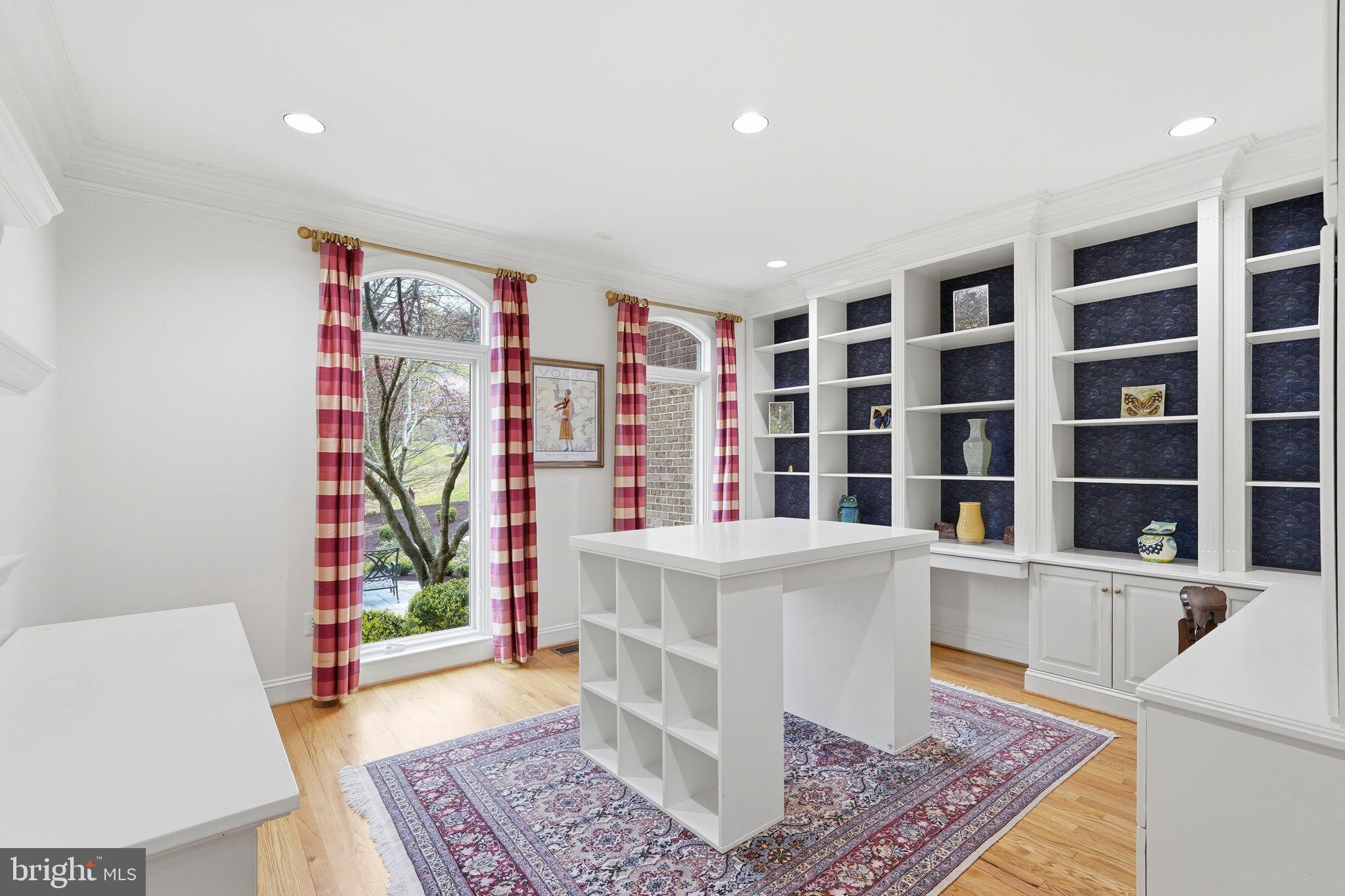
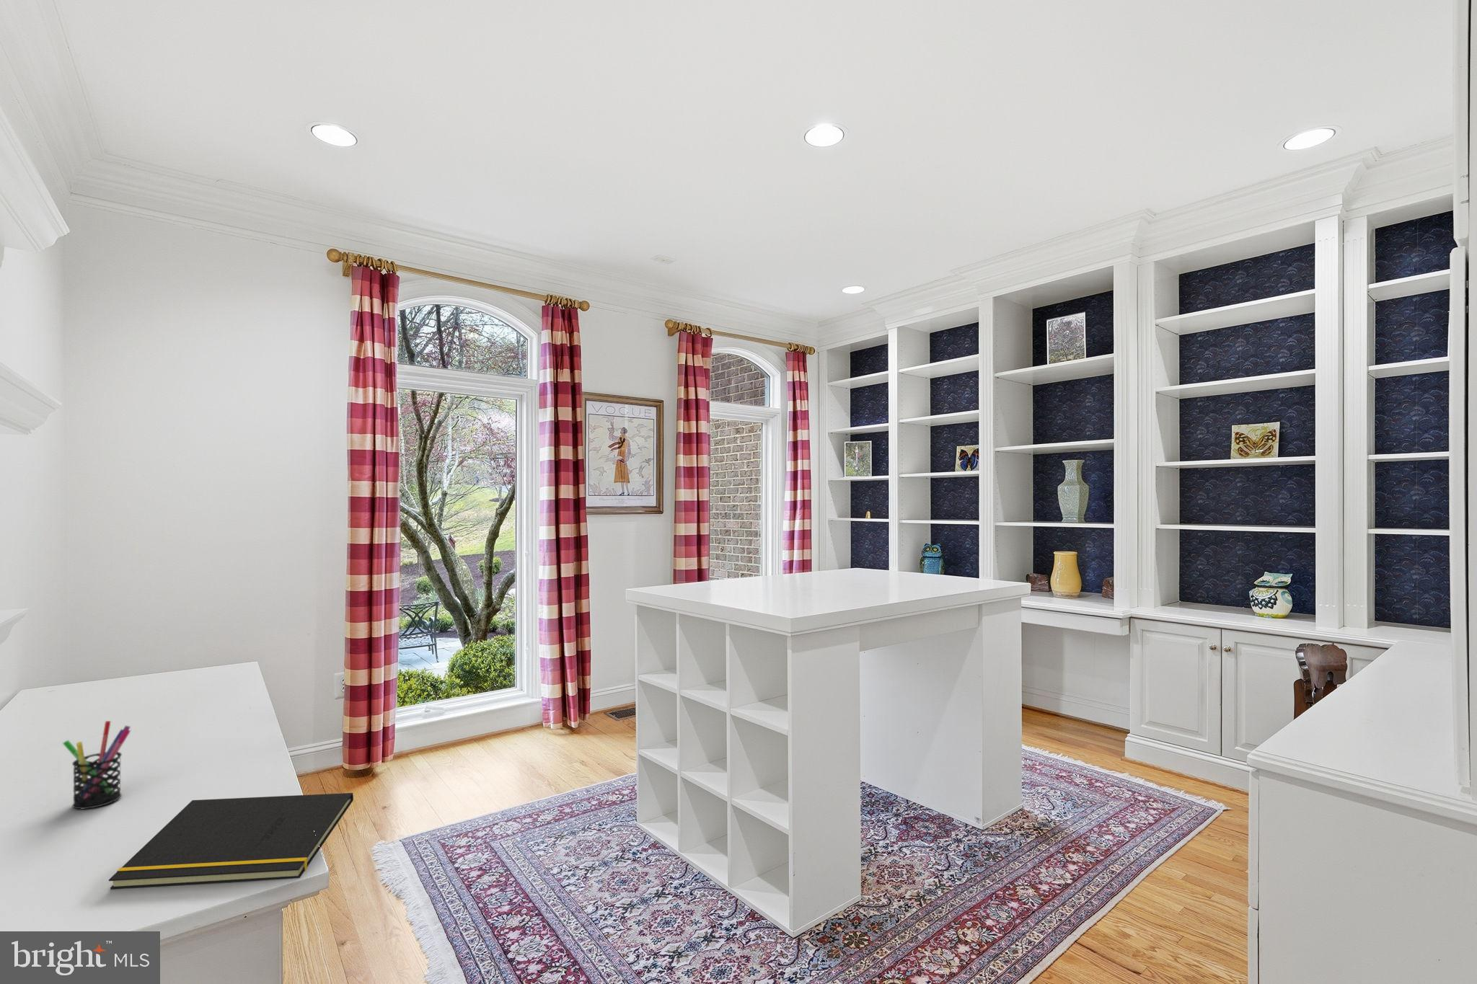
+ notepad [109,792,354,890]
+ pen holder [61,720,132,809]
